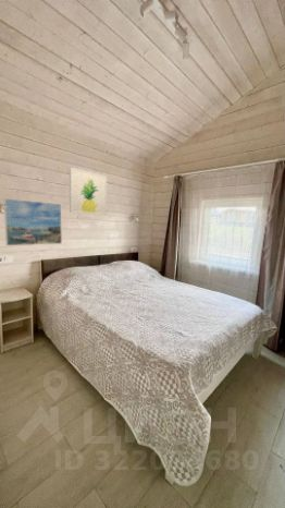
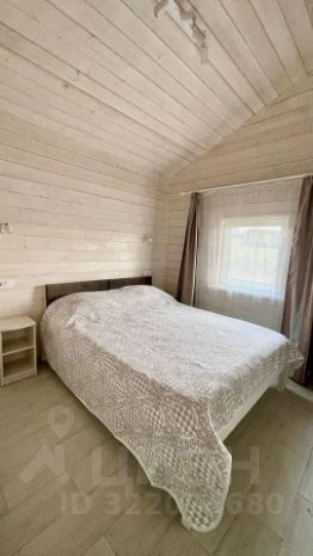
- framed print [3,197,63,246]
- wall art [69,167,108,216]
